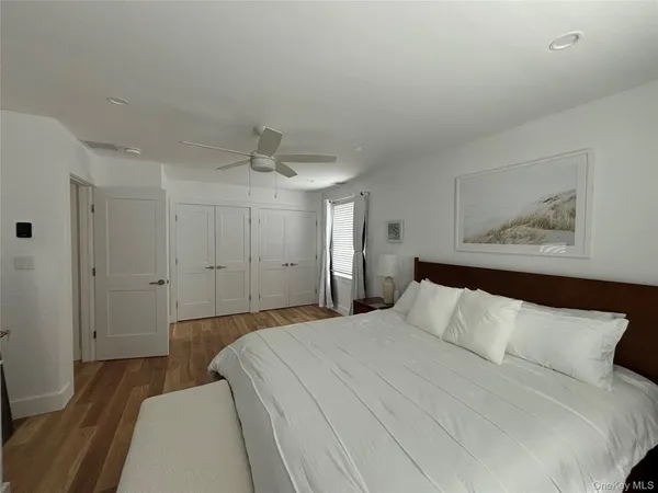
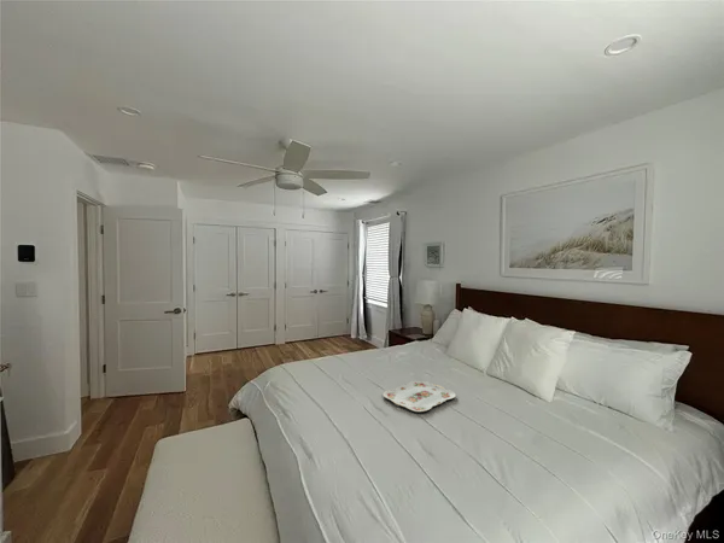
+ serving tray [381,379,457,413]
